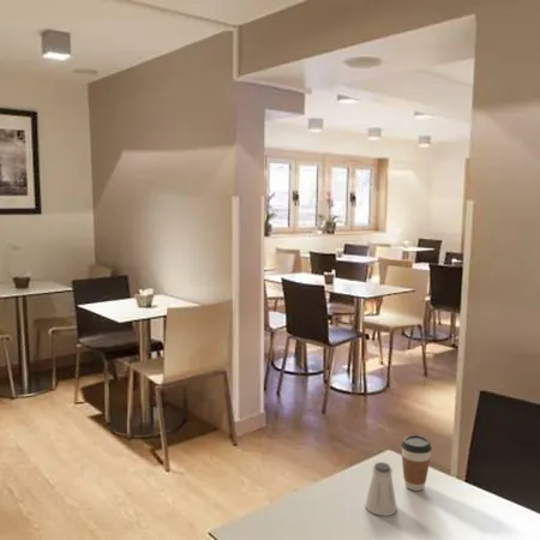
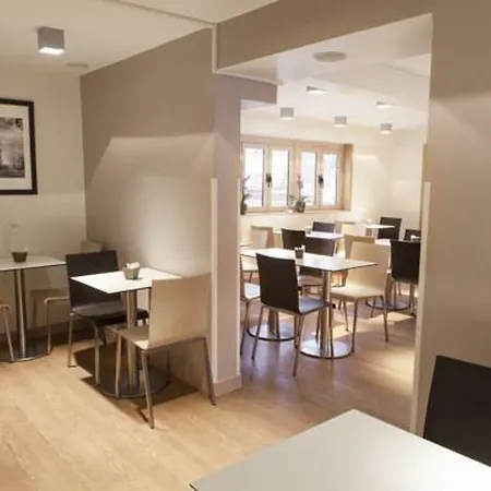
- coffee cup [400,434,433,492]
- saltshaker [364,461,398,517]
